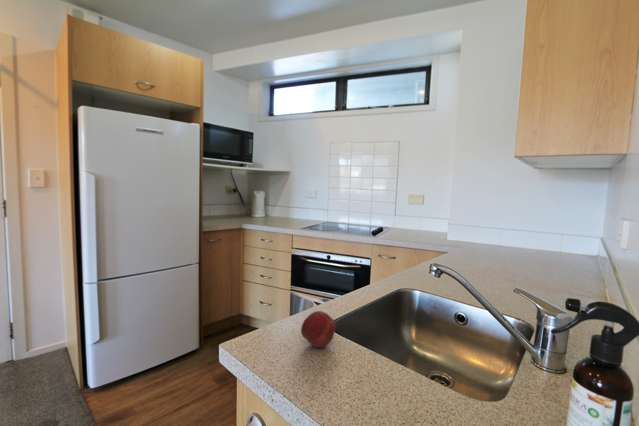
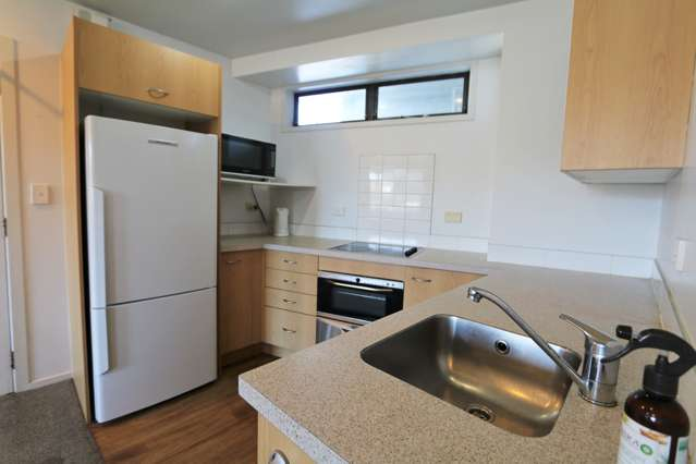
- apple [300,310,336,349]
